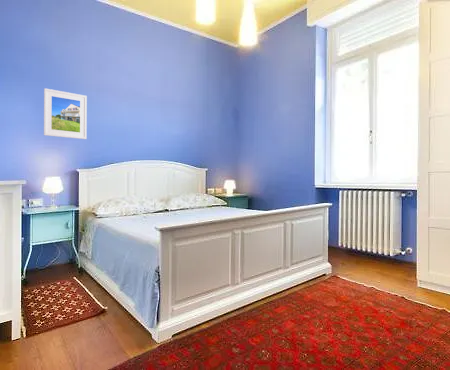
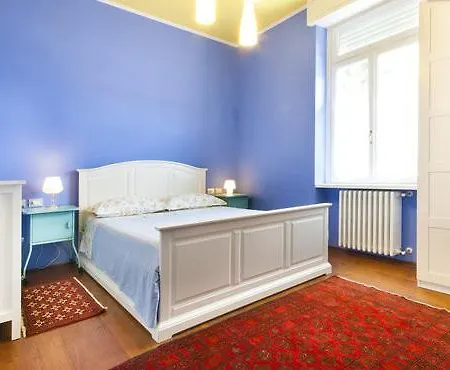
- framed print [43,87,88,140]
